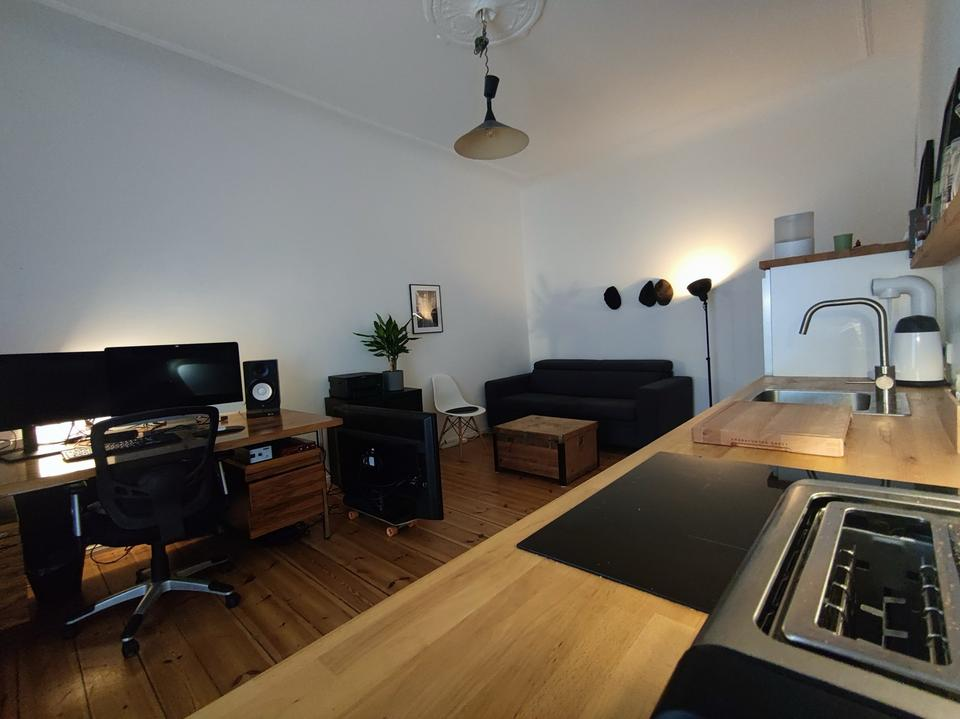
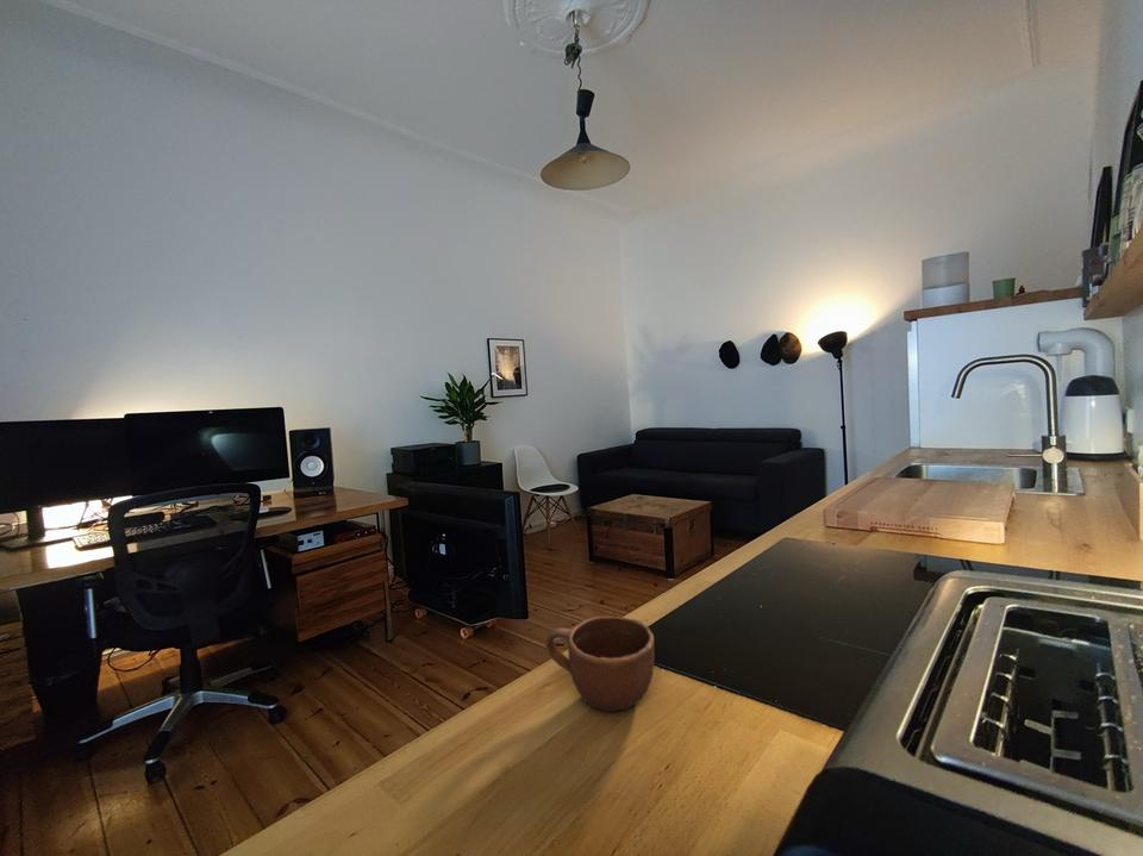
+ mug [544,616,655,713]
